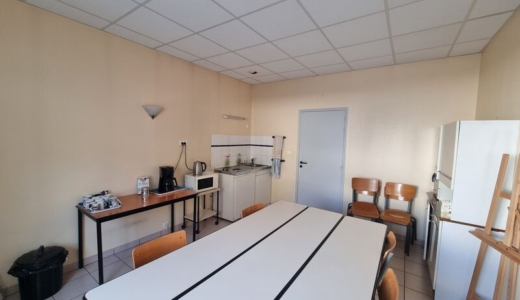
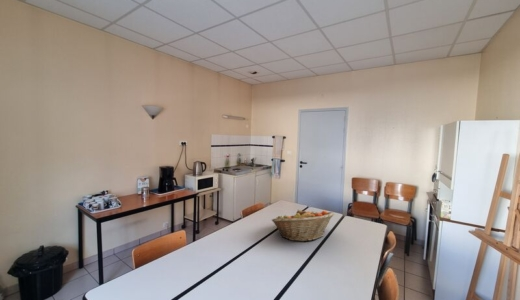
+ fruit basket [271,209,335,242]
